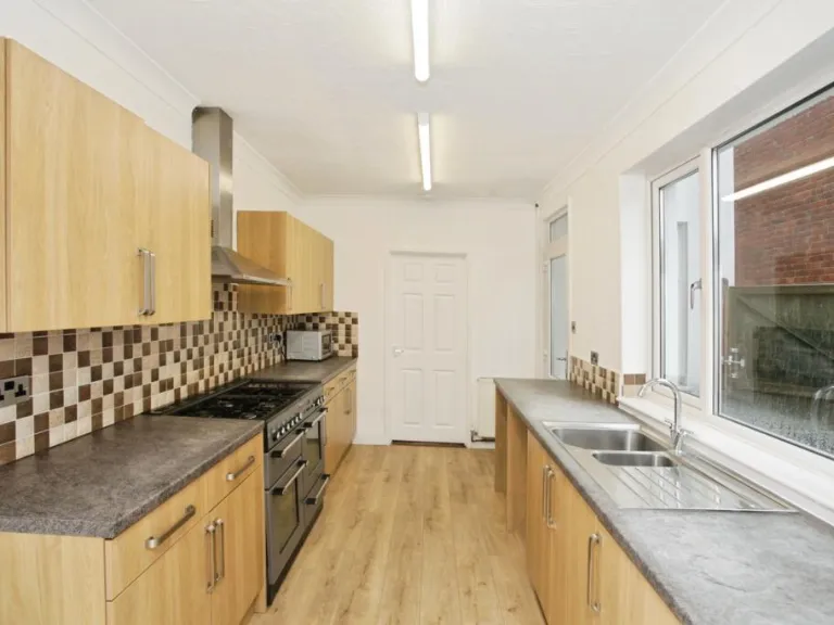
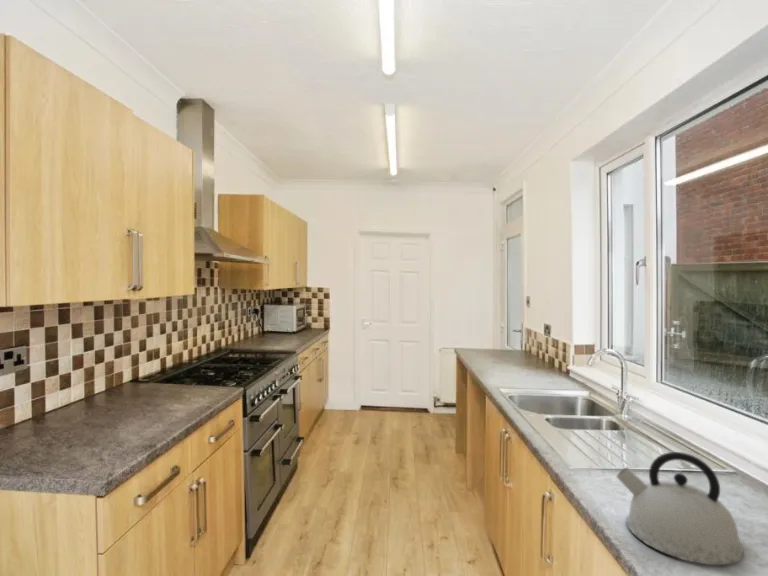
+ kettle [615,451,745,566]
